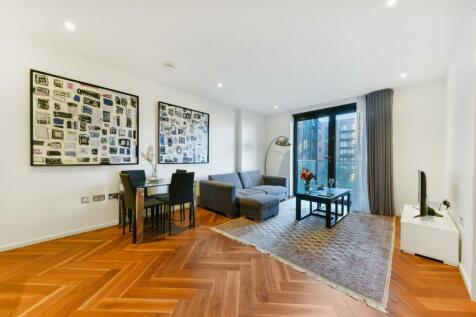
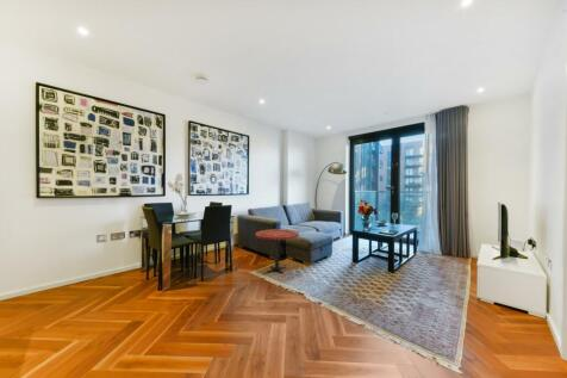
+ side table [254,228,300,274]
